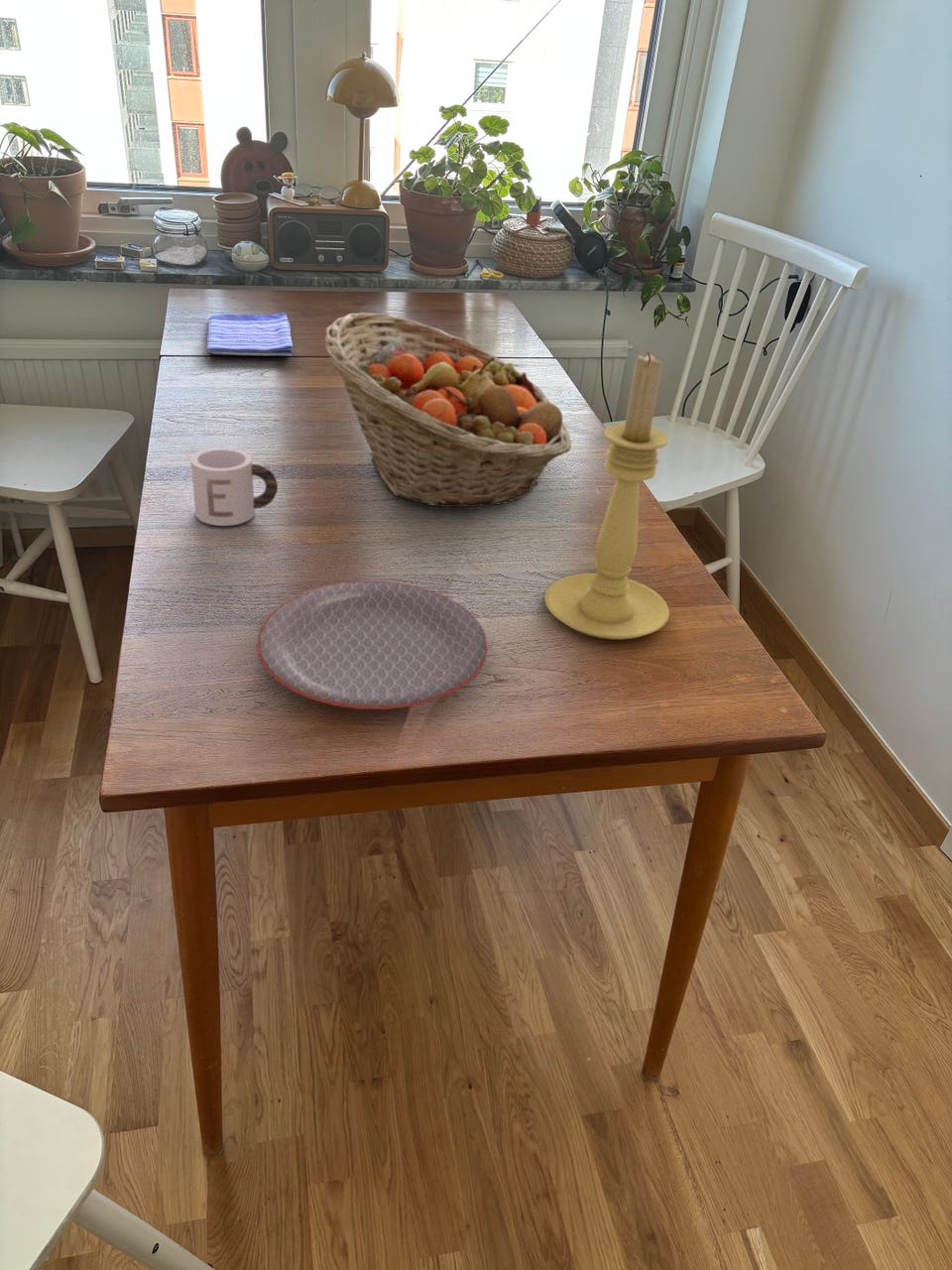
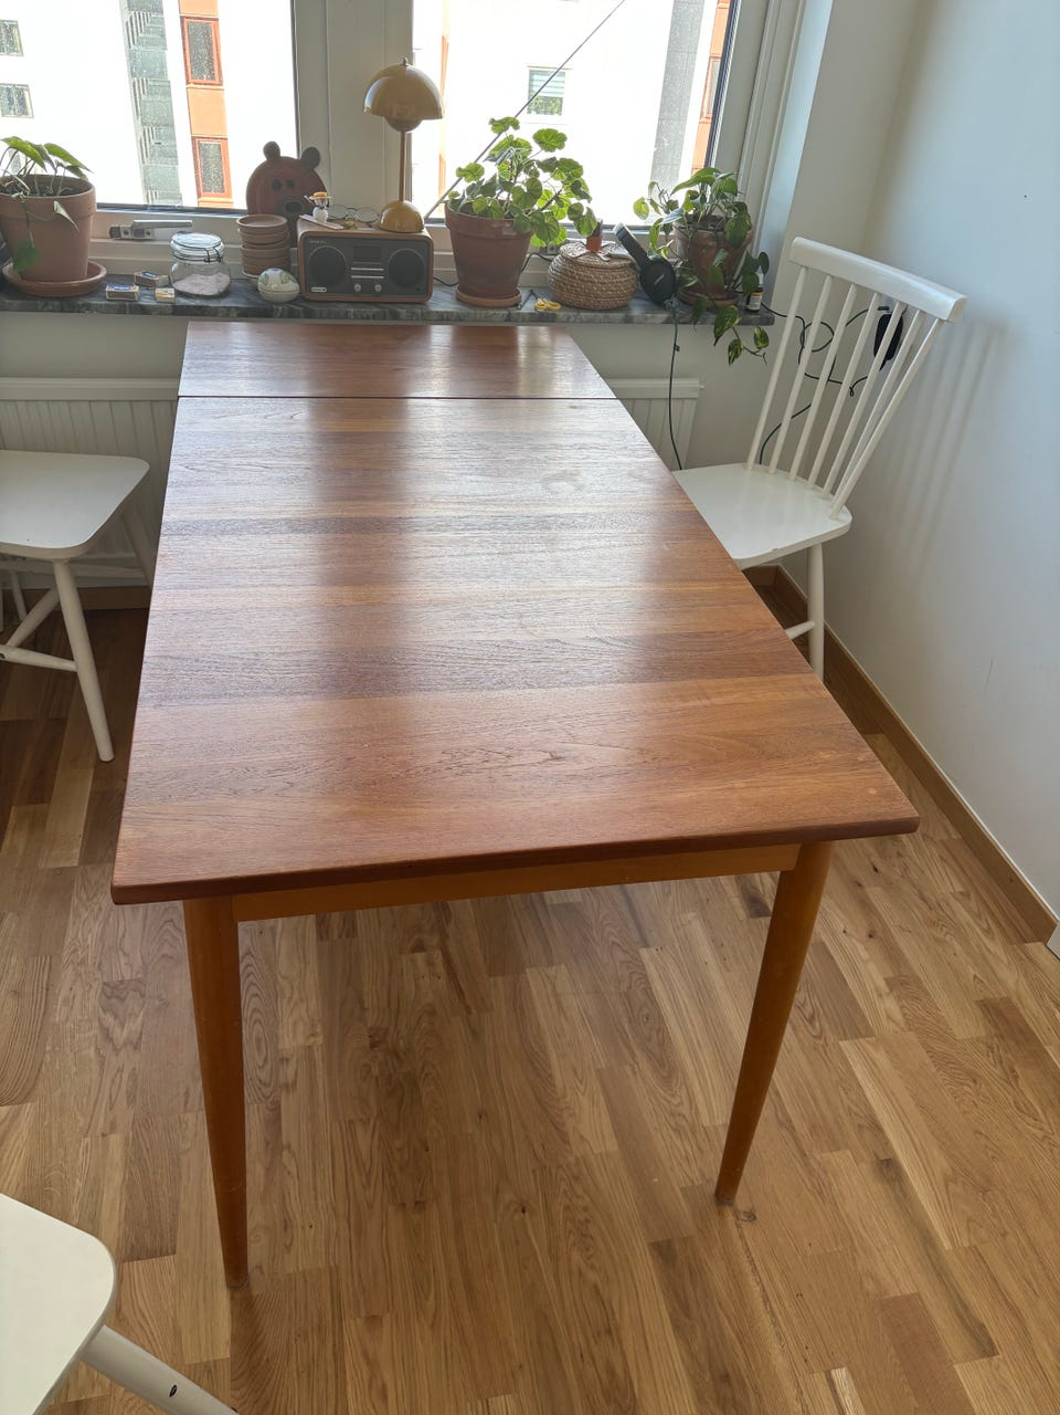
- candle holder [543,350,670,641]
- plate [255,580,489,710]
- fruit basket [324,312,572,508]
- mug [189,446,279,527]
- dish towel [205,312,294,357]
